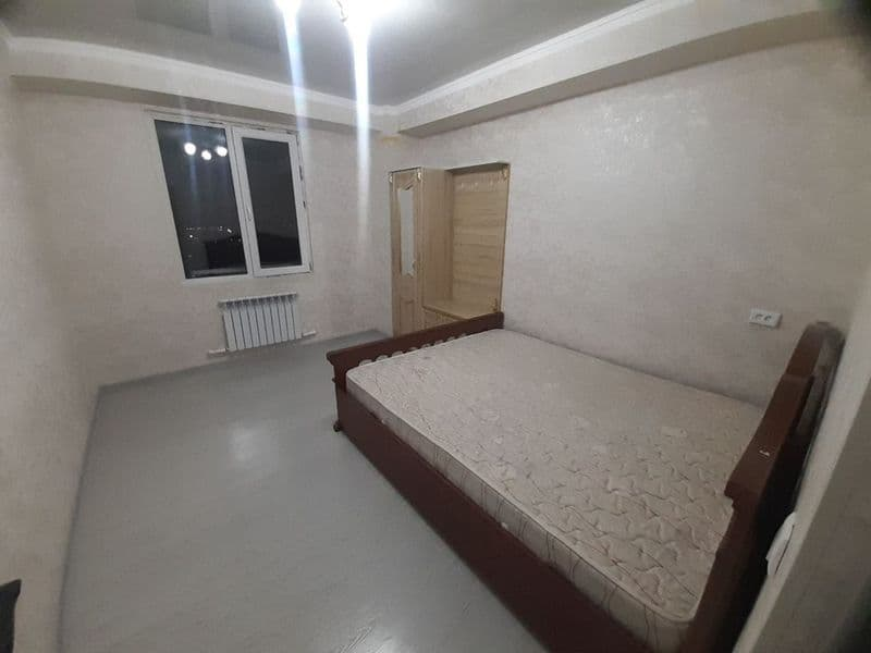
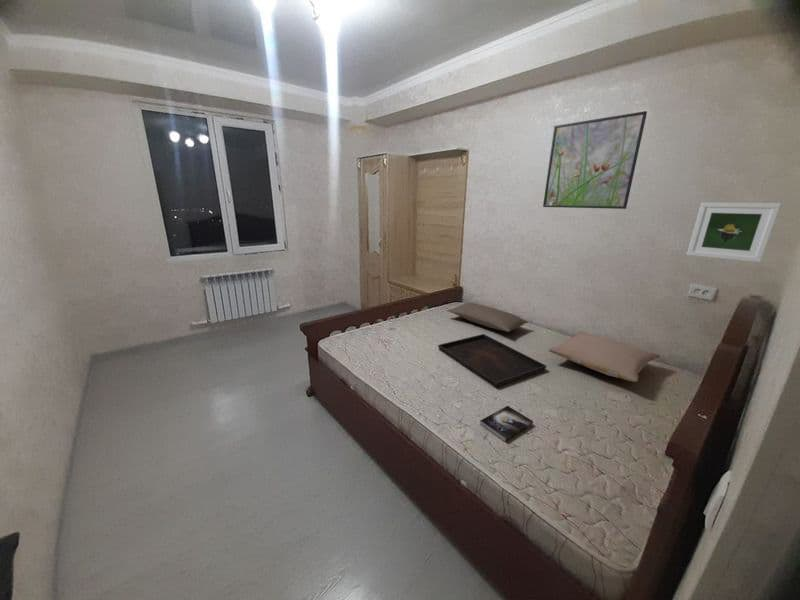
+ pillow [446,302,529,333]
+ book [479,405,534,443]
+ pillow [547,330,661,383]
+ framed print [542,110,648,210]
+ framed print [686,202,782,263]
+ serving tray [437,333,547,388]
